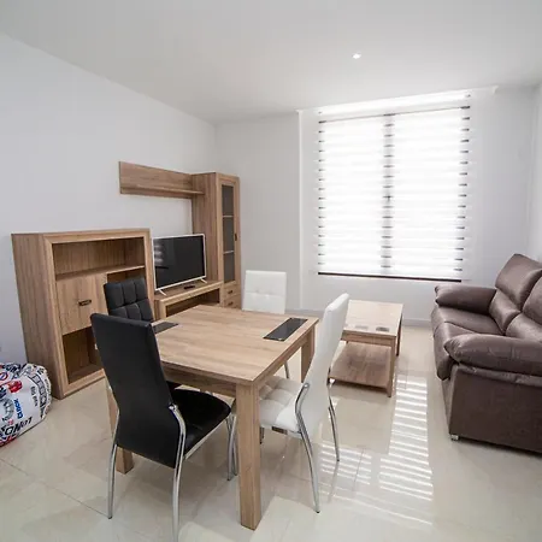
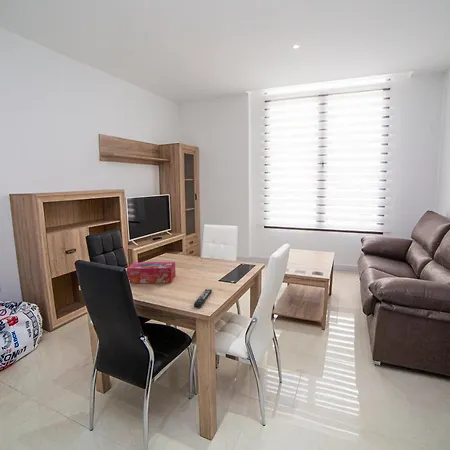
+ remote control [193,288,213,308]
+ tissue box [126,261,177,284]
